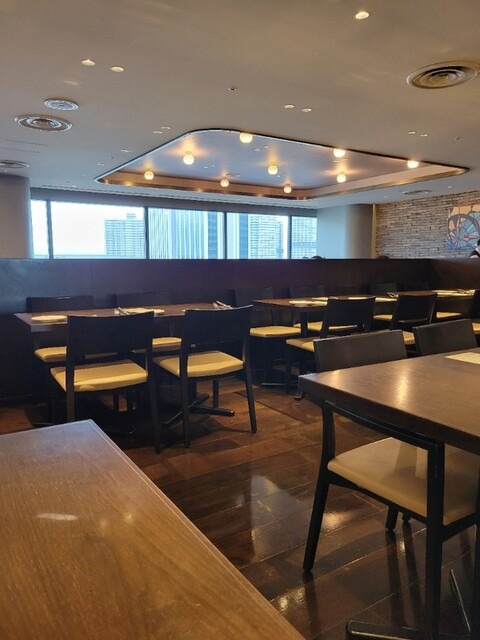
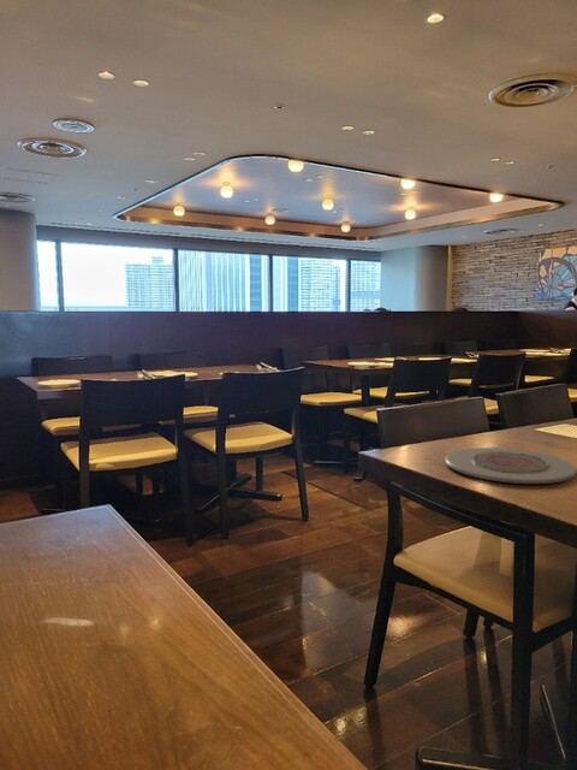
+ plate [444,446,577,485]
